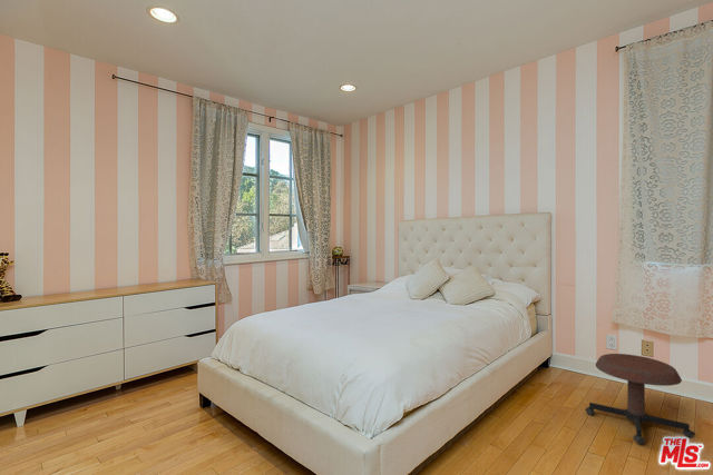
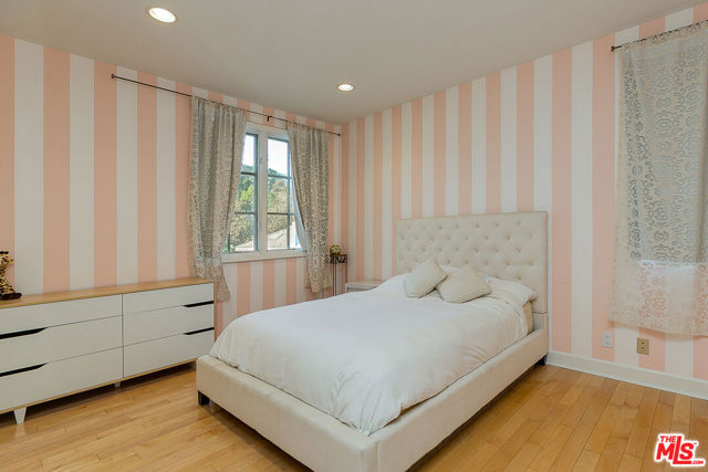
- stool [584,353,696,446]
